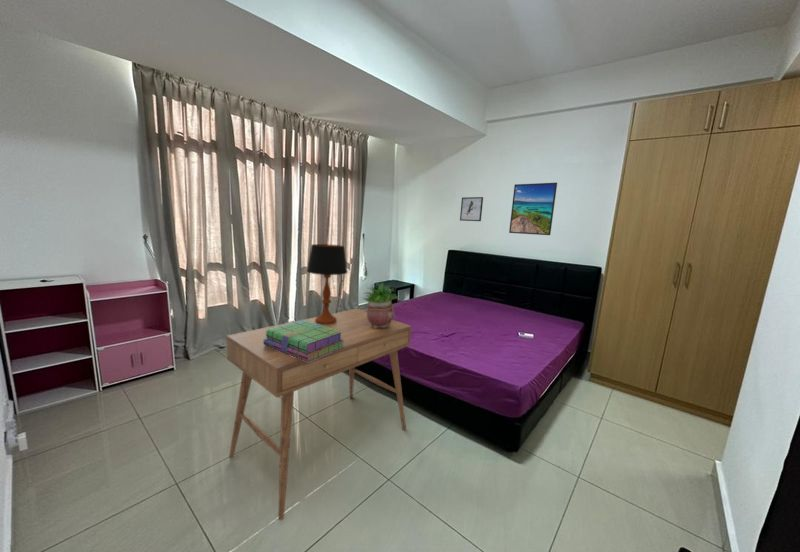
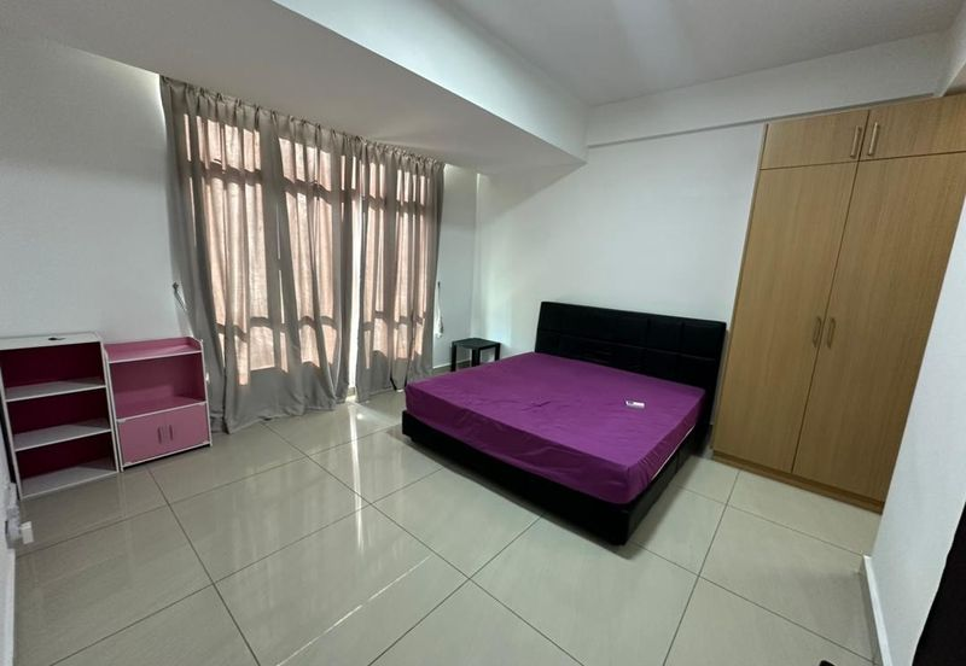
- desk [225,308,412,521]
- potted plant [363,281,399,329]
- table lamp [306,243,348,324]
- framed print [508,182,558,236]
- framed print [459,196,484,222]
- stack of books [263,319,345,362]
